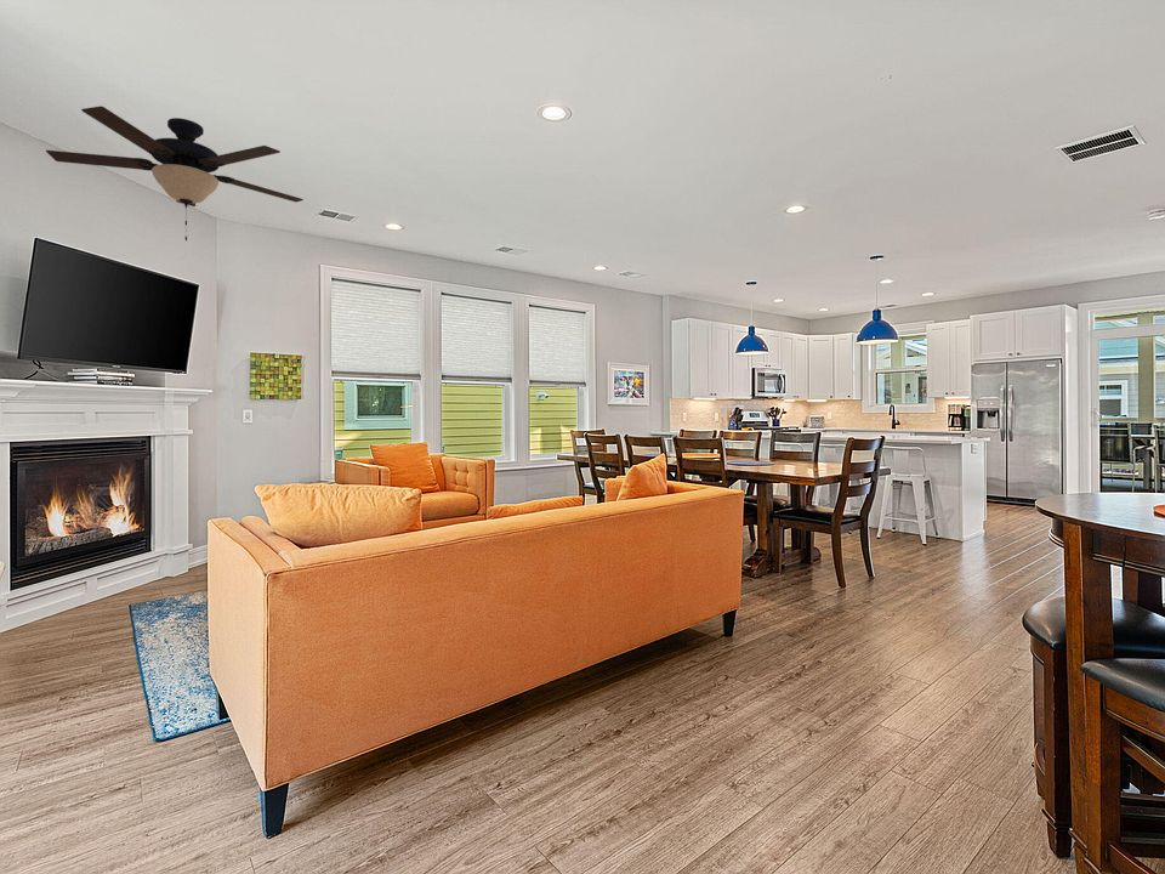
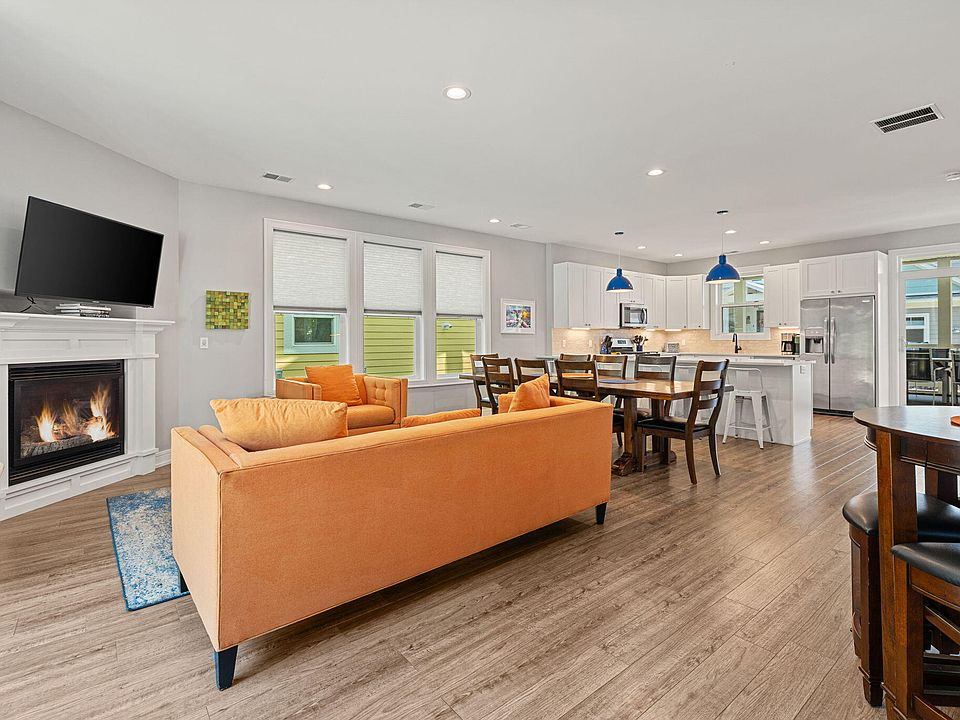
- ceiling fan [45,106,305,242]
